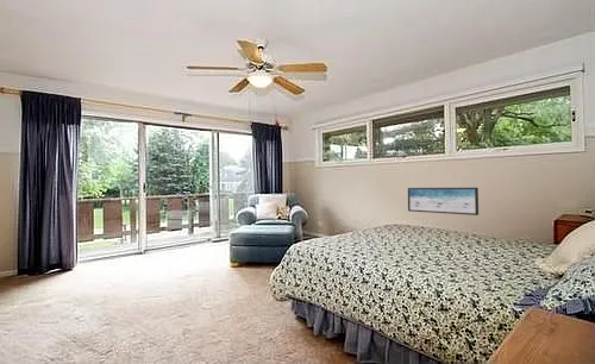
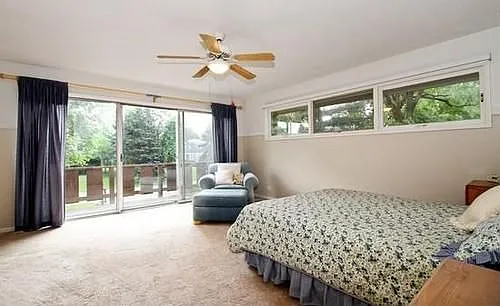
- wall art [407,187,480,216]
